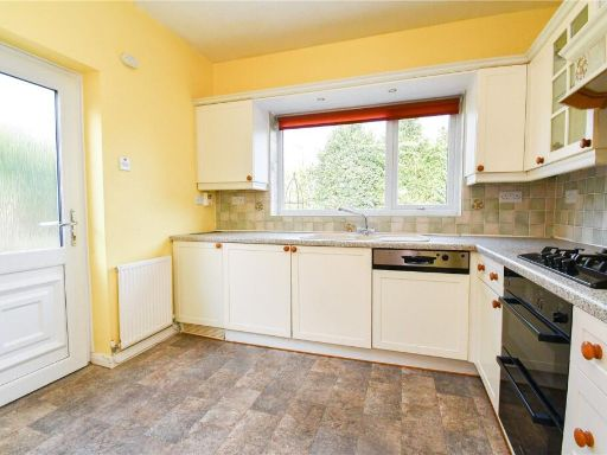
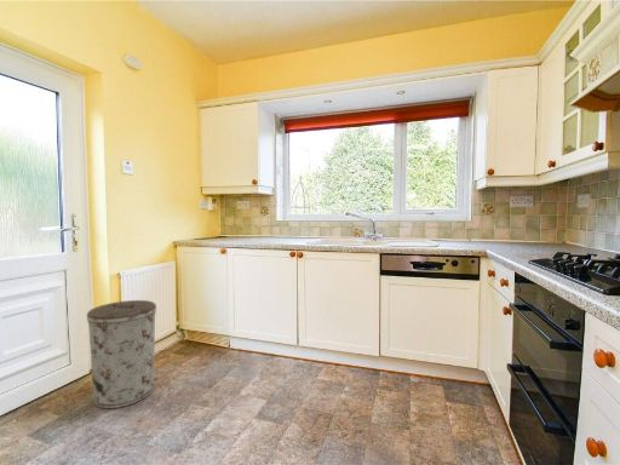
+ trash can [86,299,157,409]
